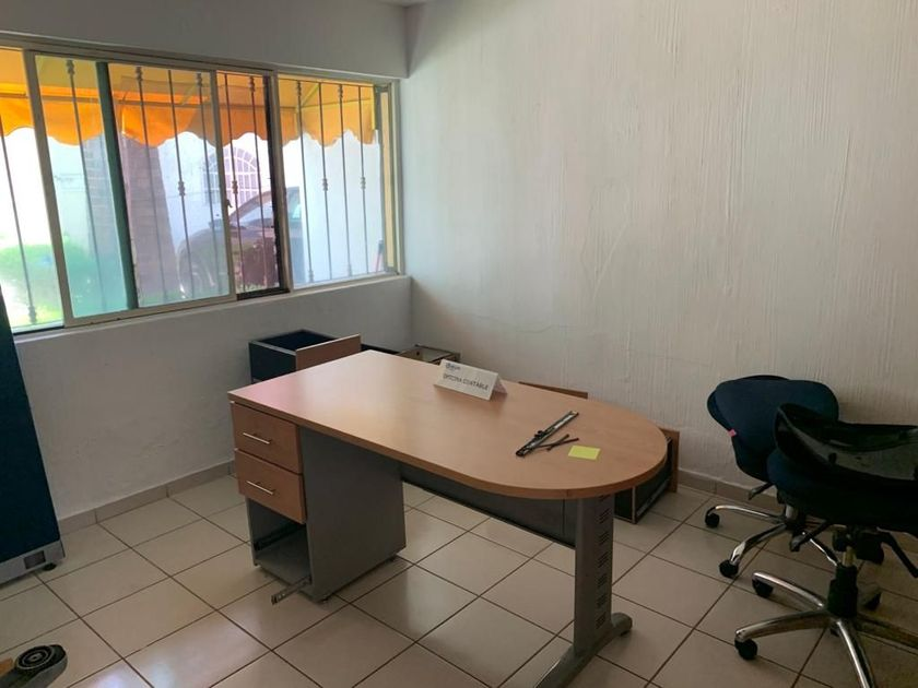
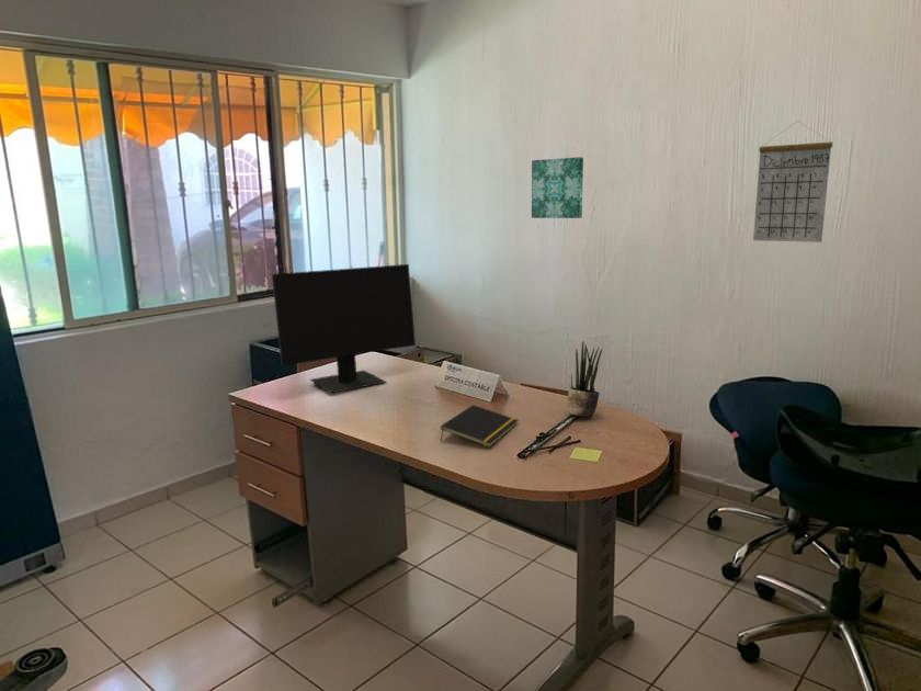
+ potted plant [567,340,604,418]
+ computer monitor [271,263,417,394]
+ calendar [752,120,834,243]
+ wall art [531,156,584,219]
+ notepad [440,404,520,449]
